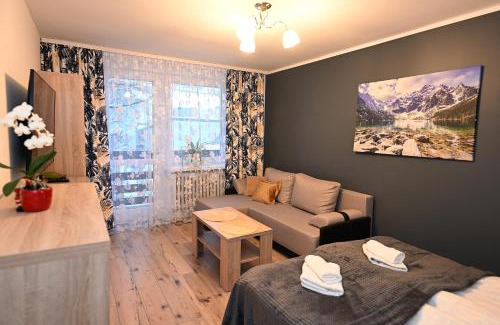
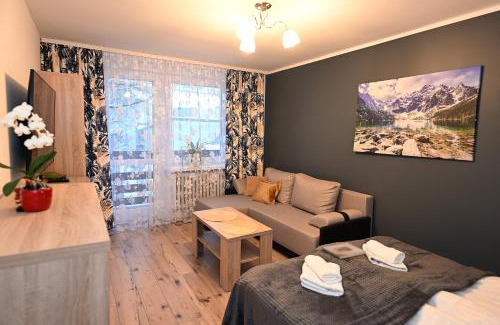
+ wooden plaque [321,242,367,260]
